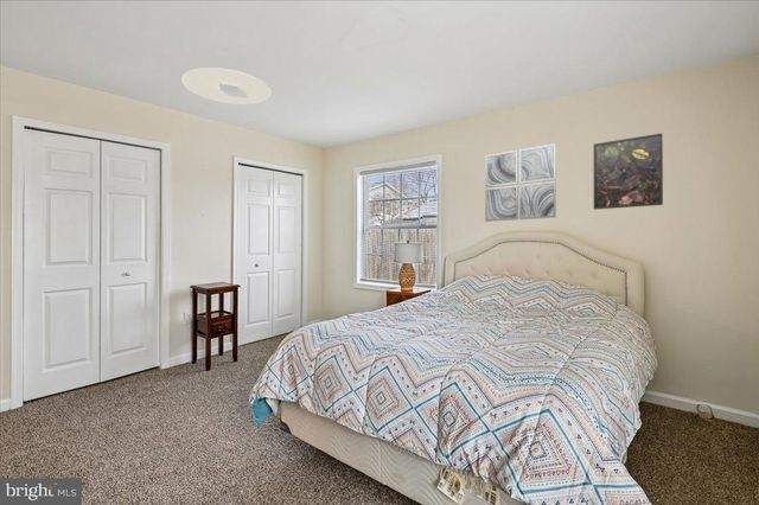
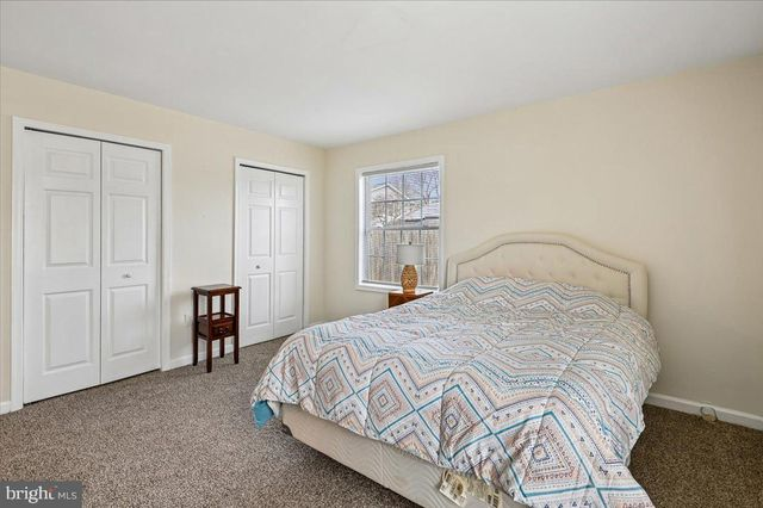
- wall art [484,142,557,223]
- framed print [593,132,664,211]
- ceiling light [180,66,273,106]
